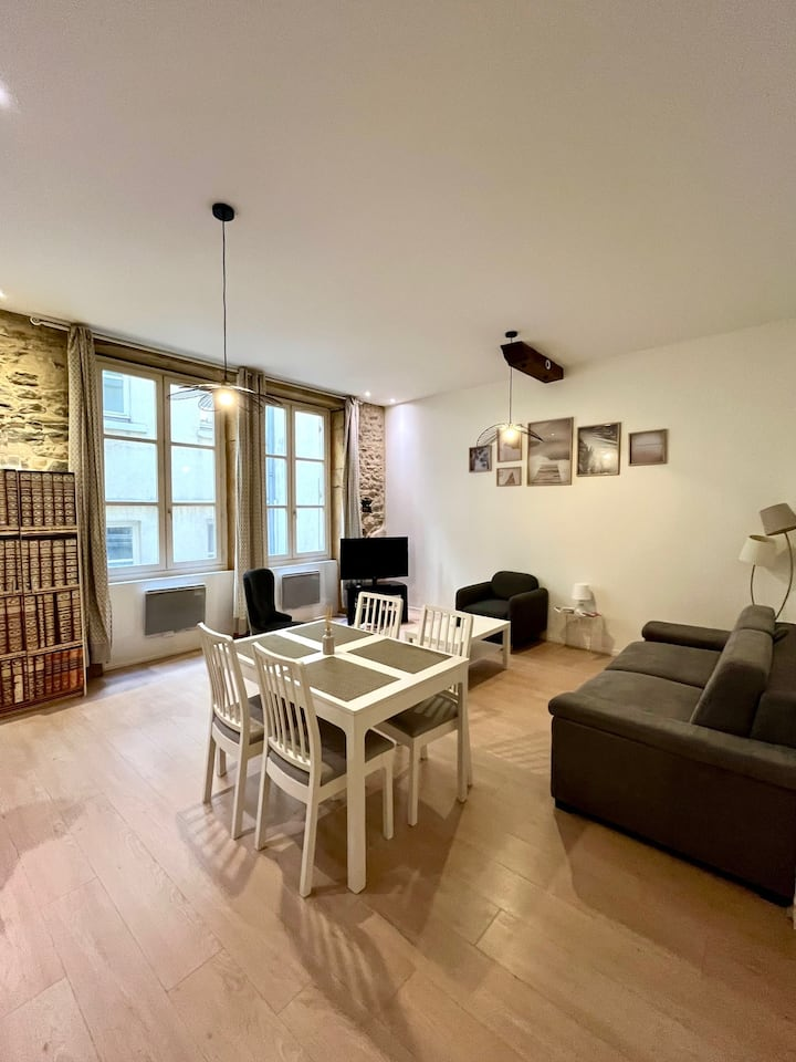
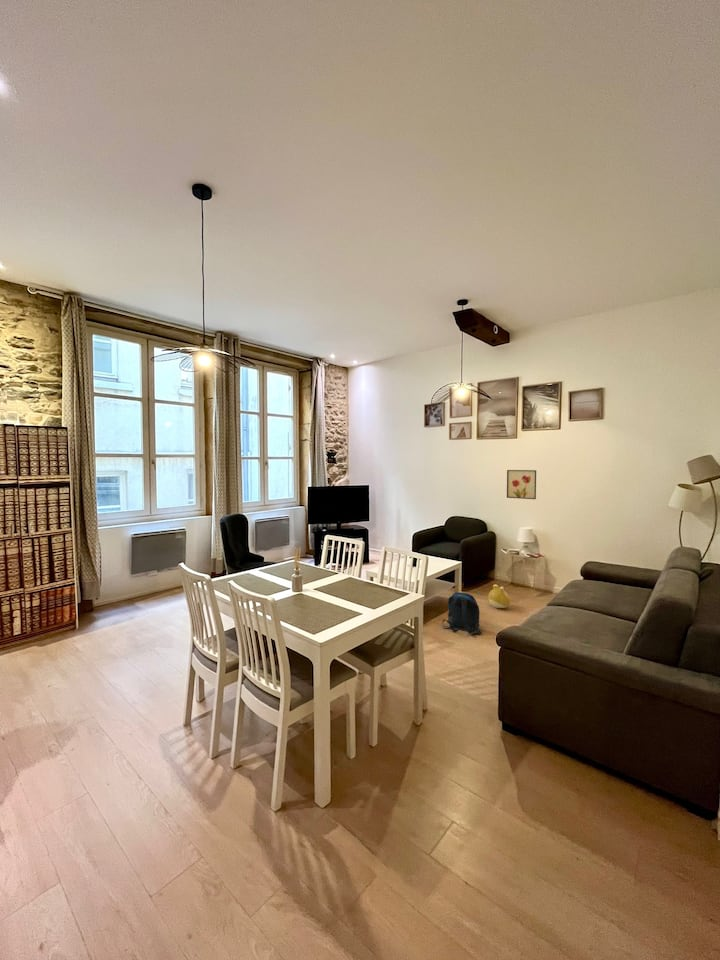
+ plush toy [487,583,511,609]
+ backpack [442,592,483,635]
+ wall art [506,469,537,500]
